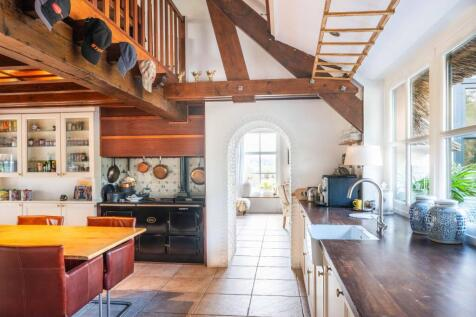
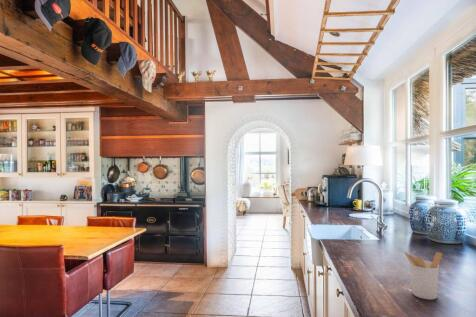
+ utensil holder [403,250,443,301]
